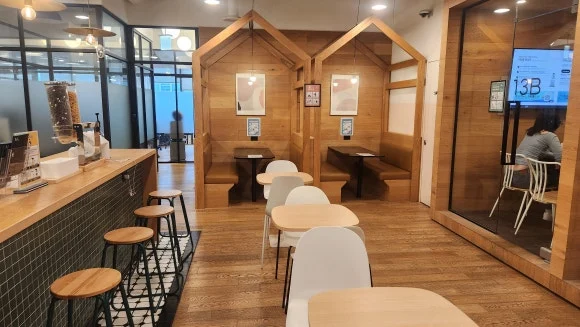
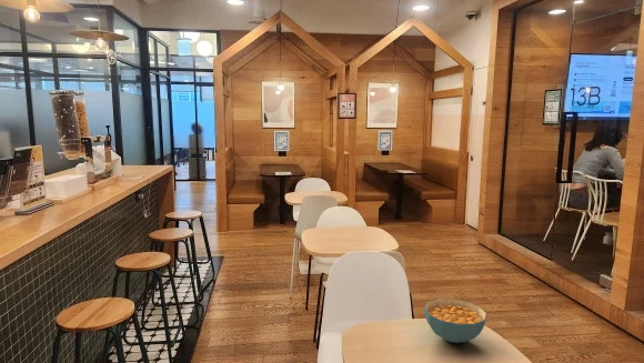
+ cereal bowl [423,299,487,344]
